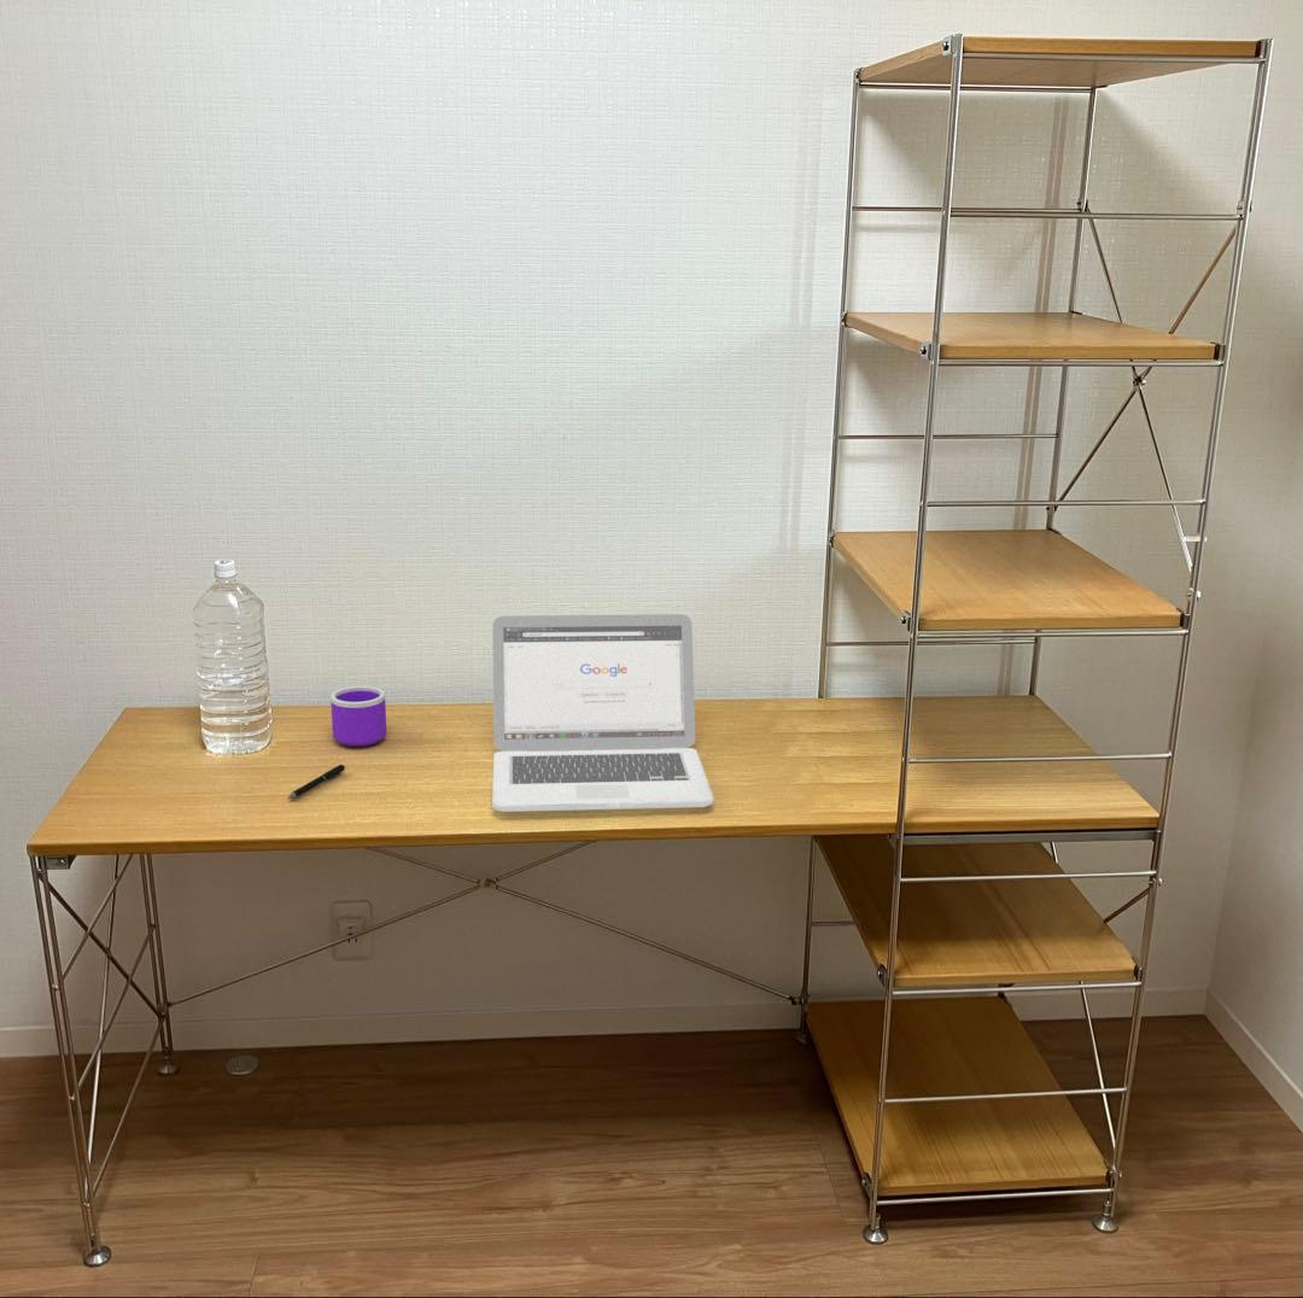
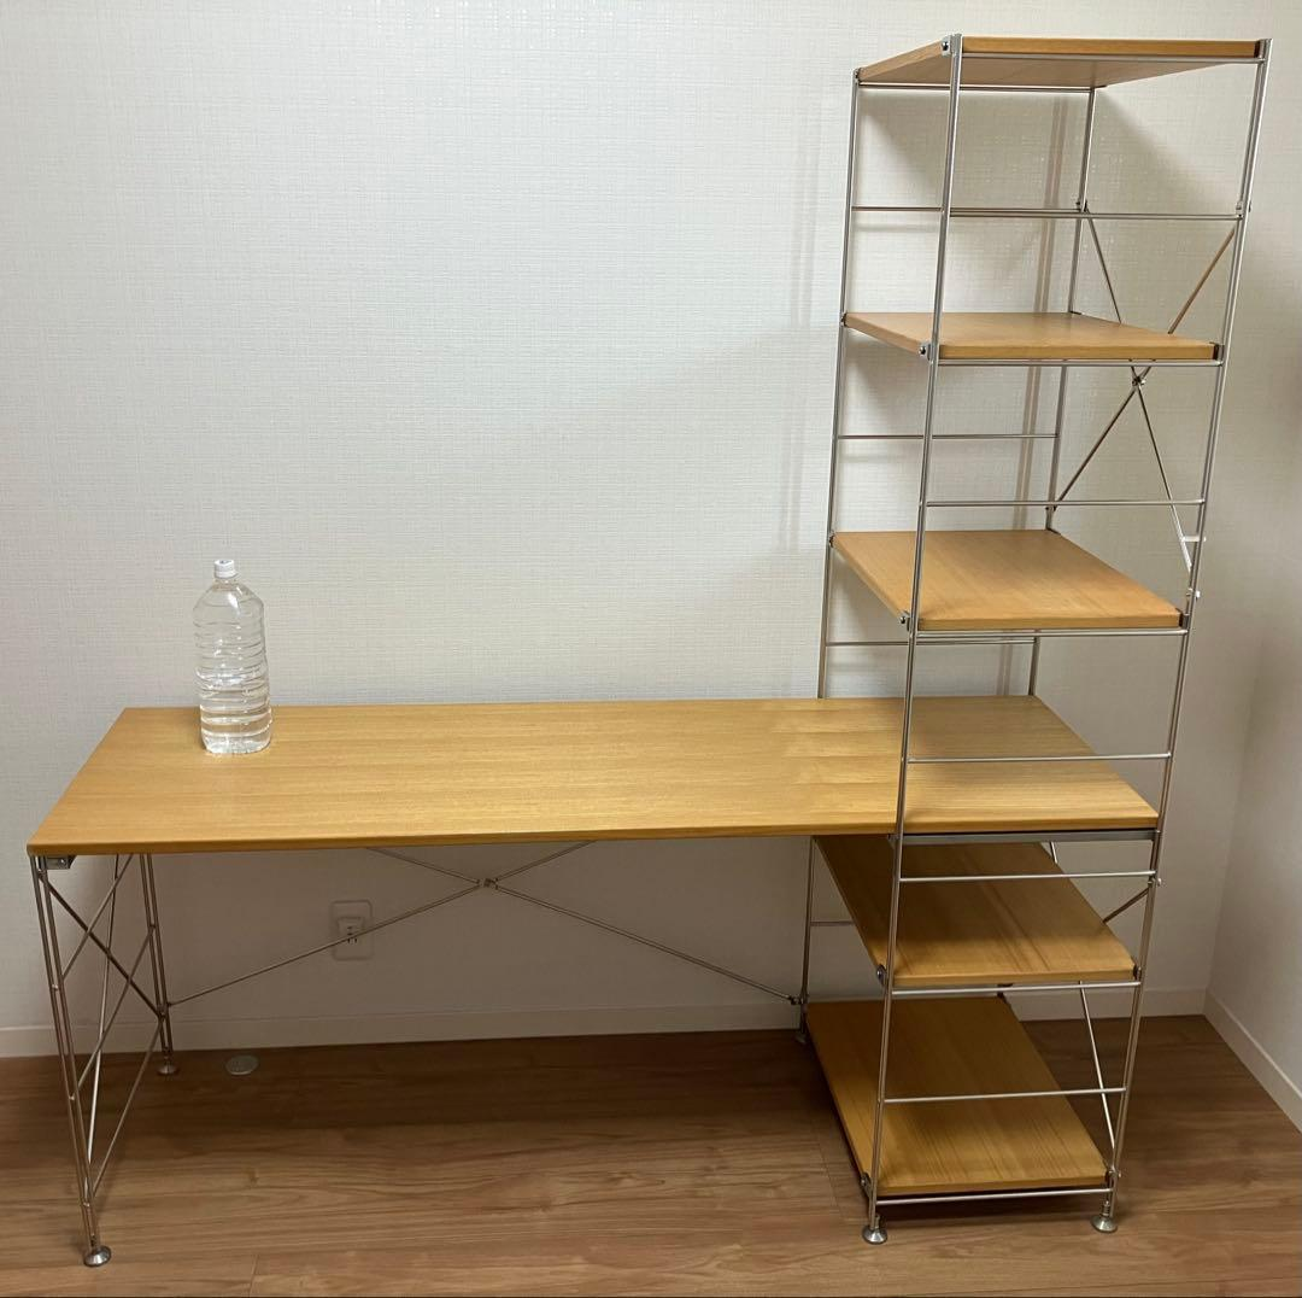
- mug [329,685,387,747]
- laptop [491,613,715,813]
- pen [287,764,346,800]
